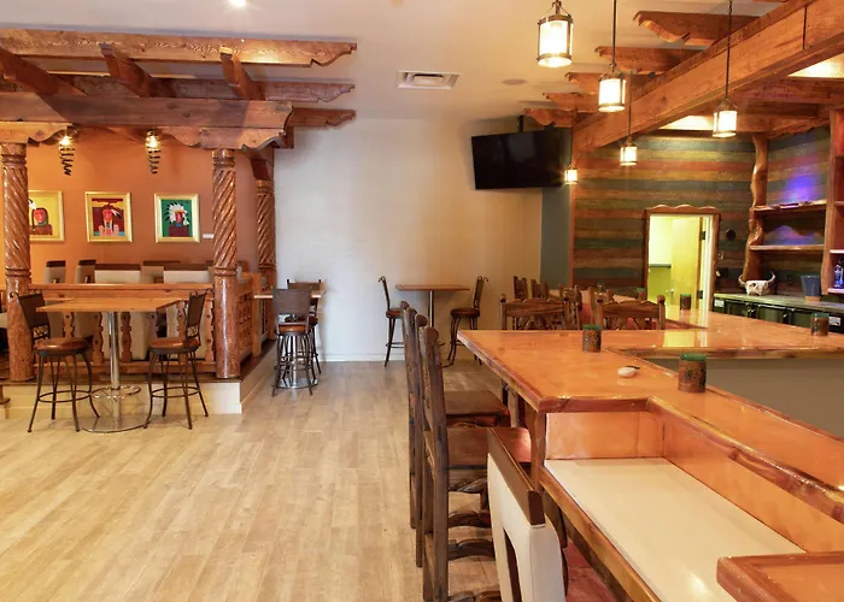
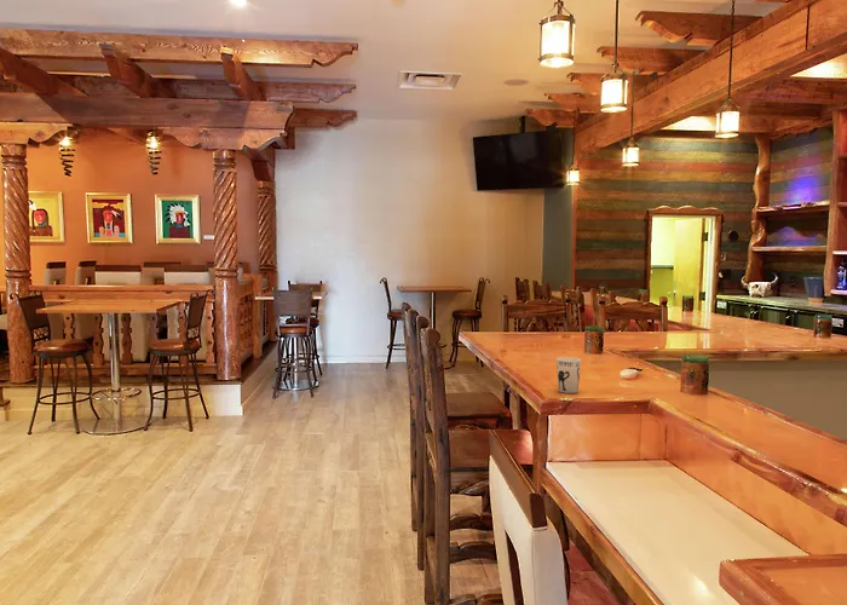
+ cup [555,356,582,394]
